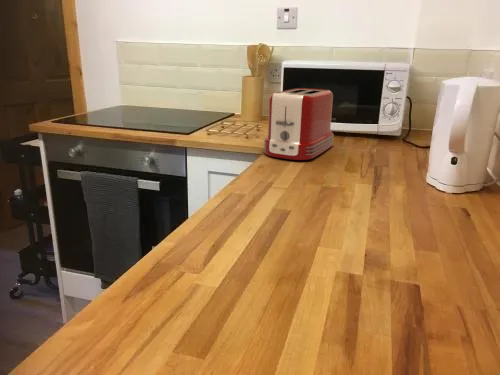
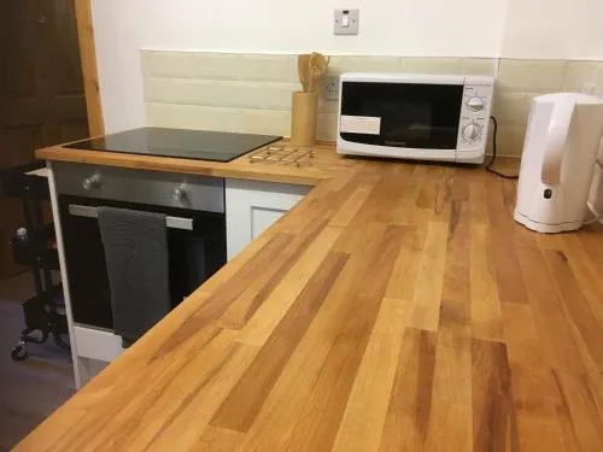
- toaster [262,87,335,161]
